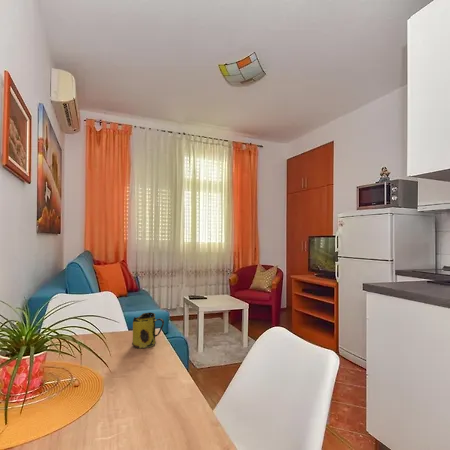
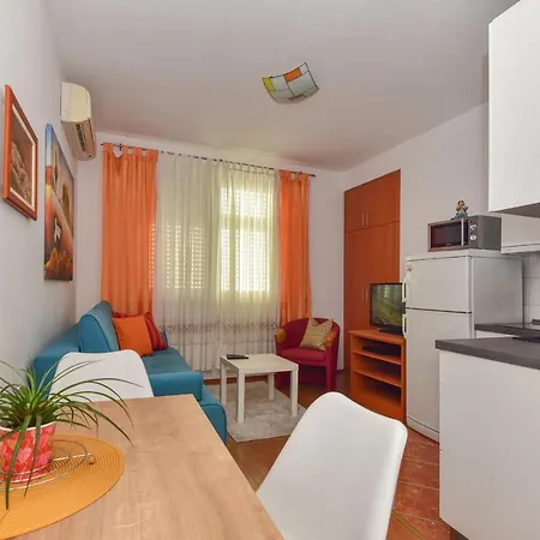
- mug [131,311,165,349]
